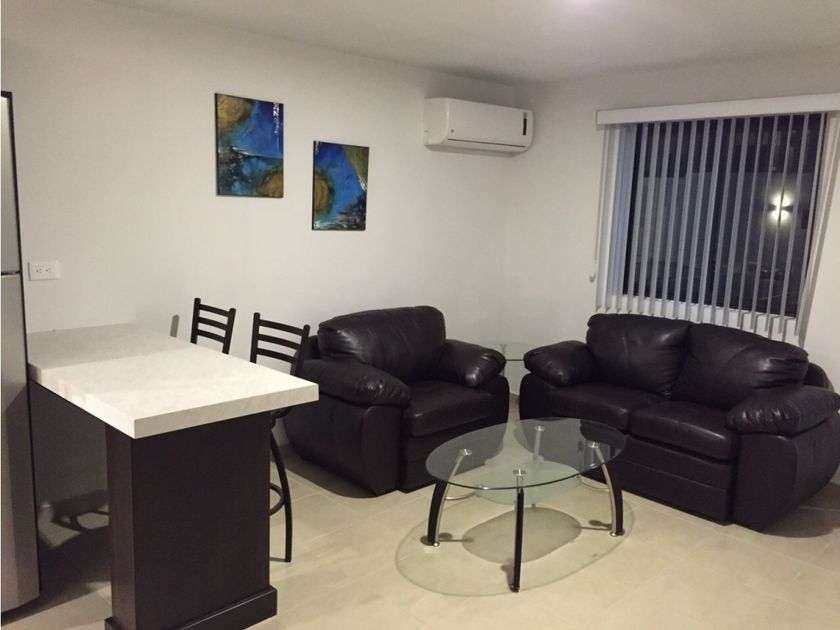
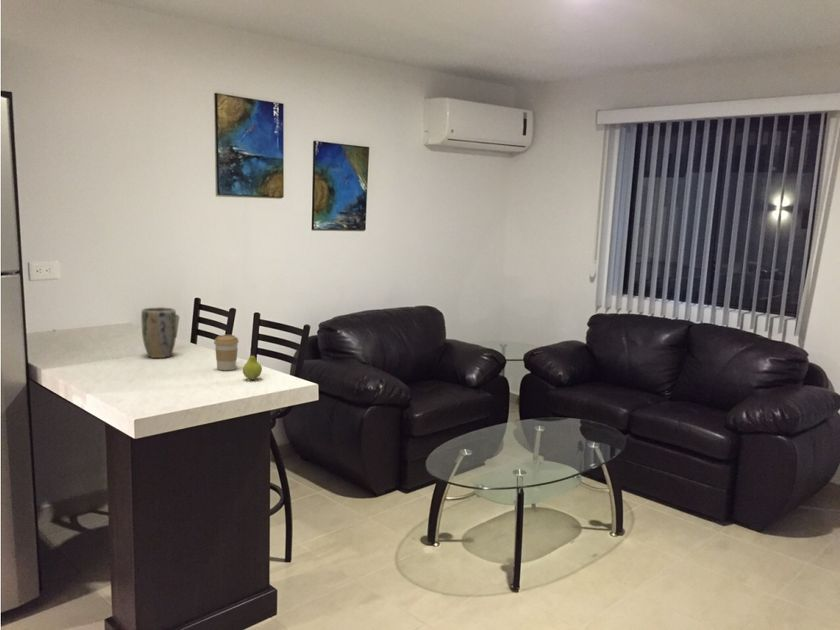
+ fruit [242,348,263,381]
+ coffee cup [213,334,240,371]
+ plant pot [140,306,177,359]
